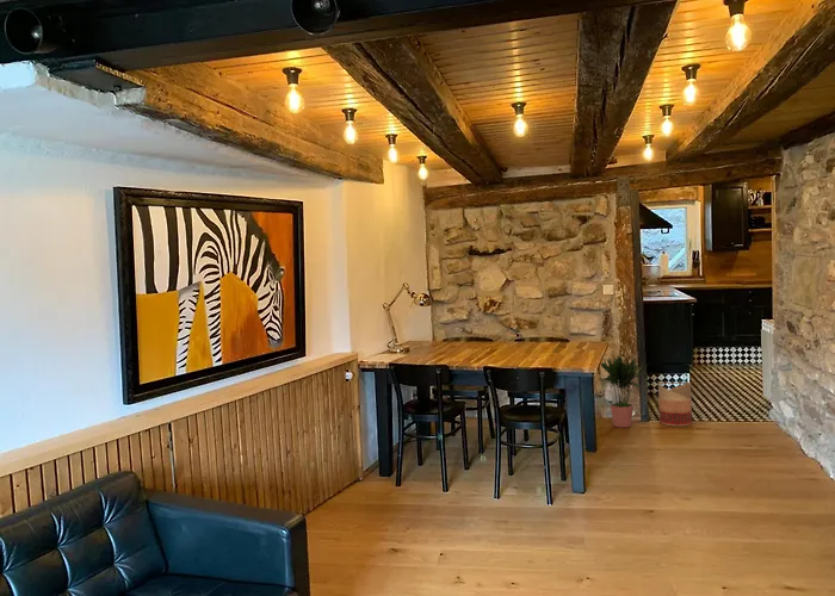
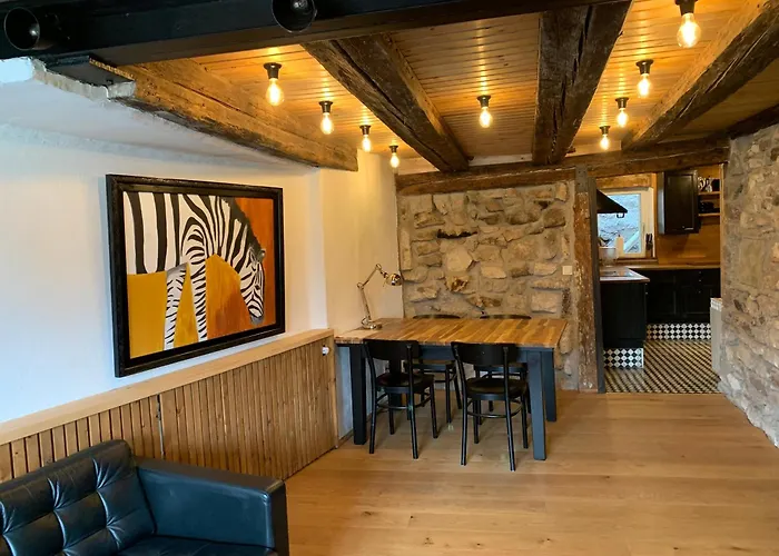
- basket [656,380,693,427]
- potted plant [600,354,649,428]
